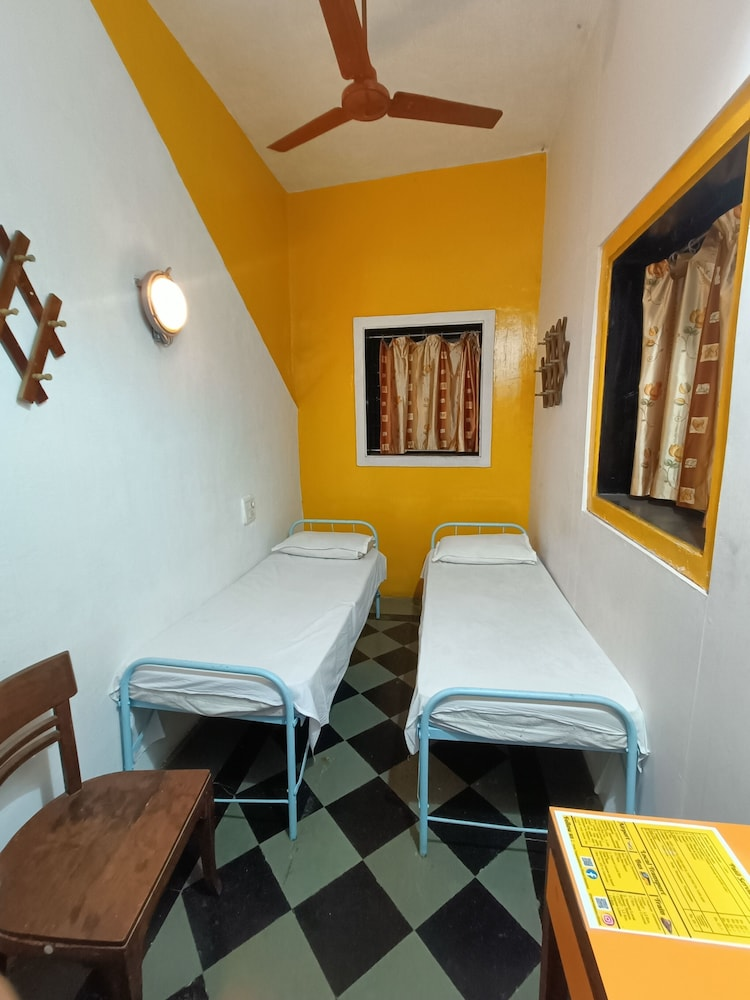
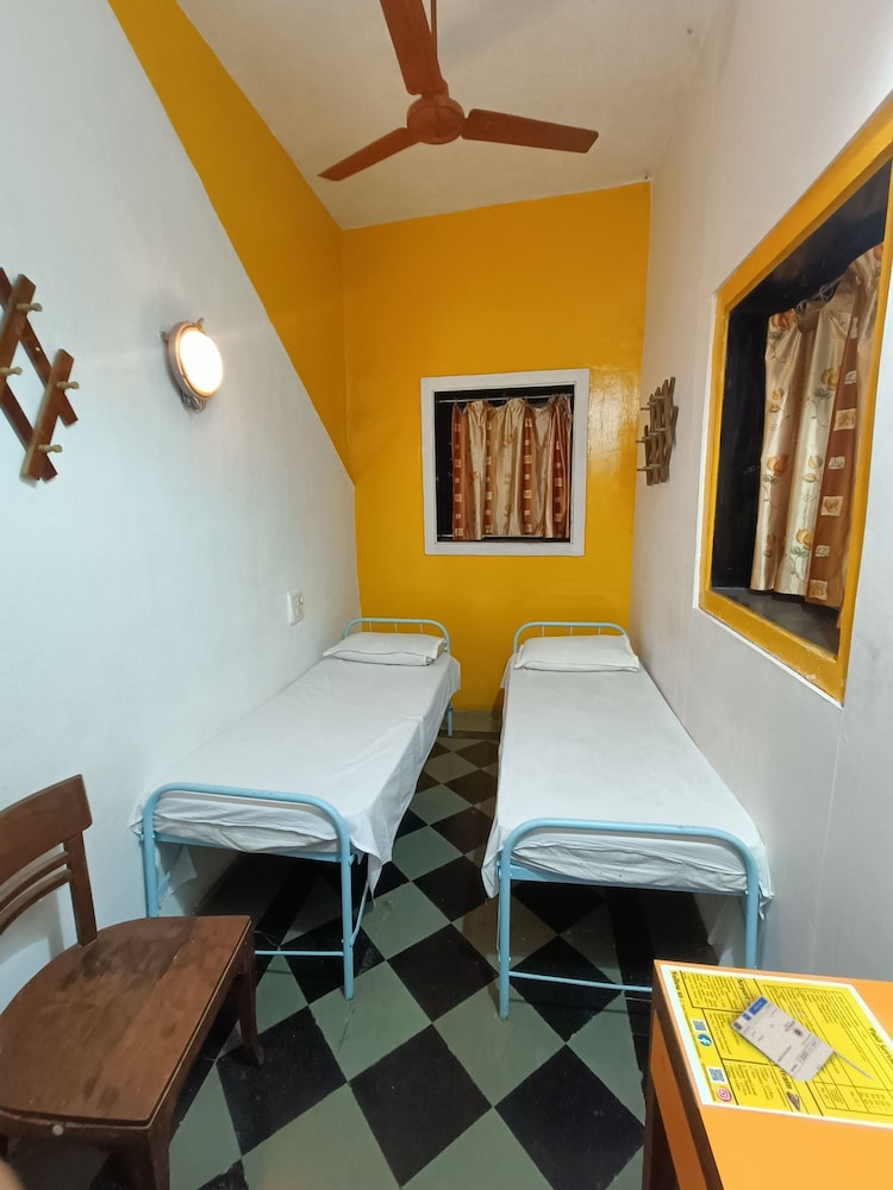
+ mobile phone [730,994,876,1083]
